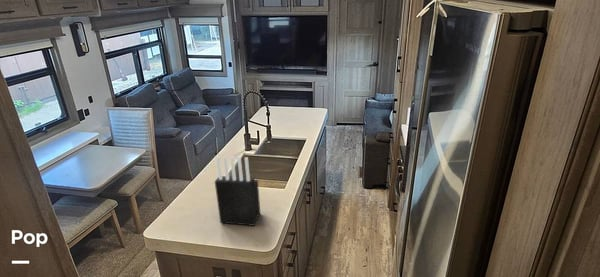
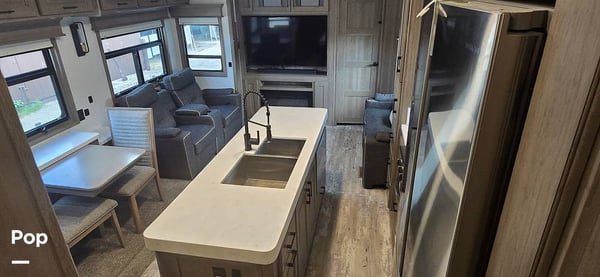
- knife block [214,155,262,227]
